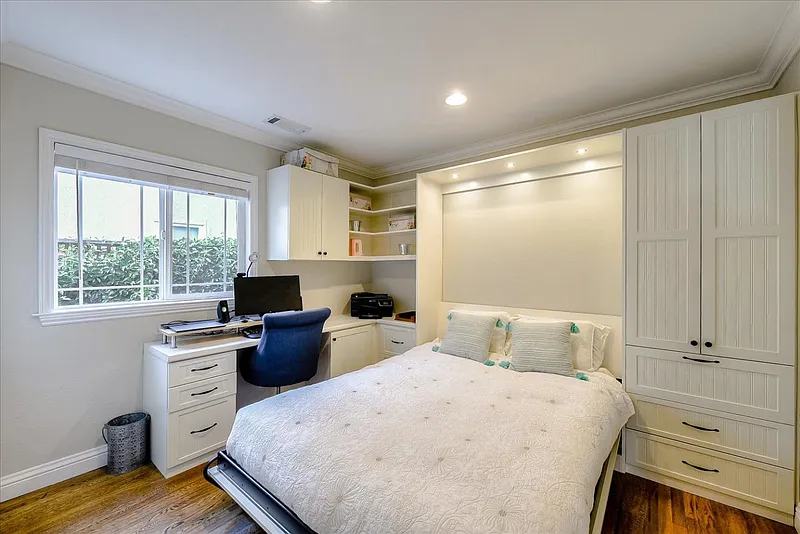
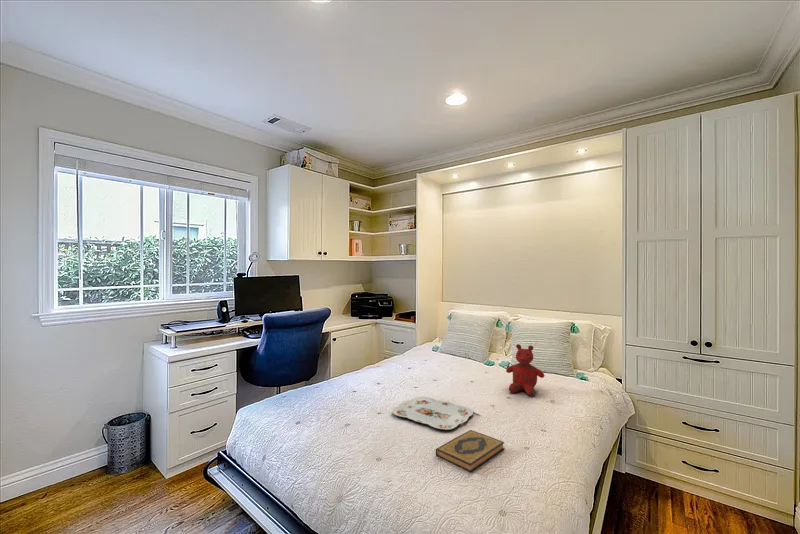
+ hardback book [435,429,505,474]
+ teddy bear [505,343,545,397]
+ serving tray [391,396,474,431]
